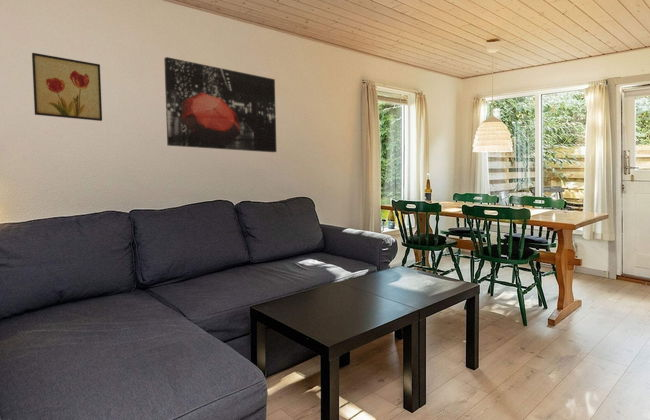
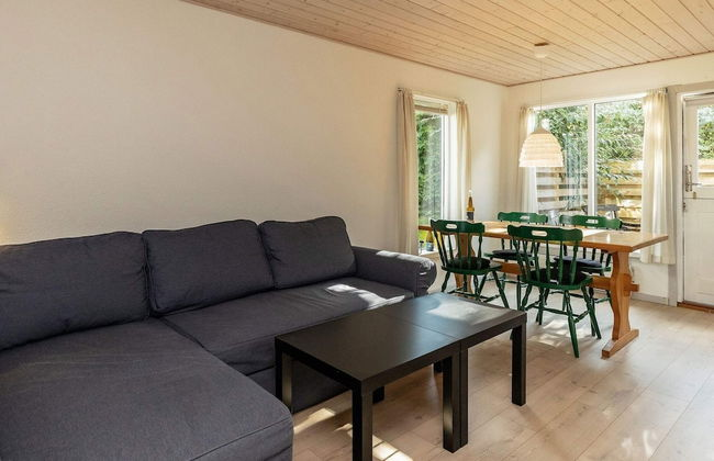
- wall art [163,56,278,153]
- wall art [31,52,103,122]
